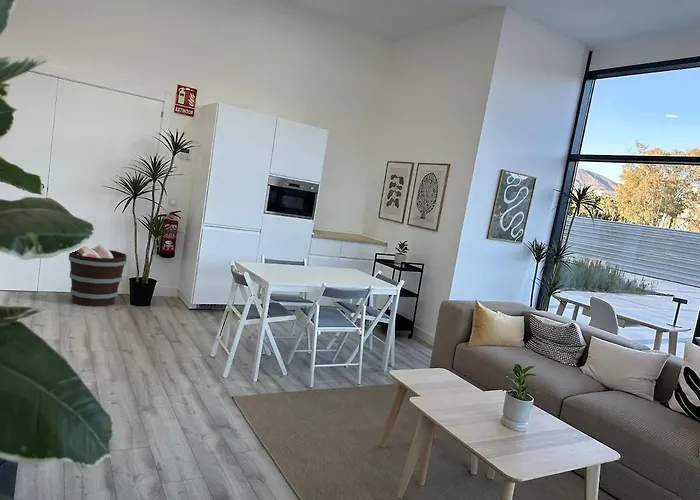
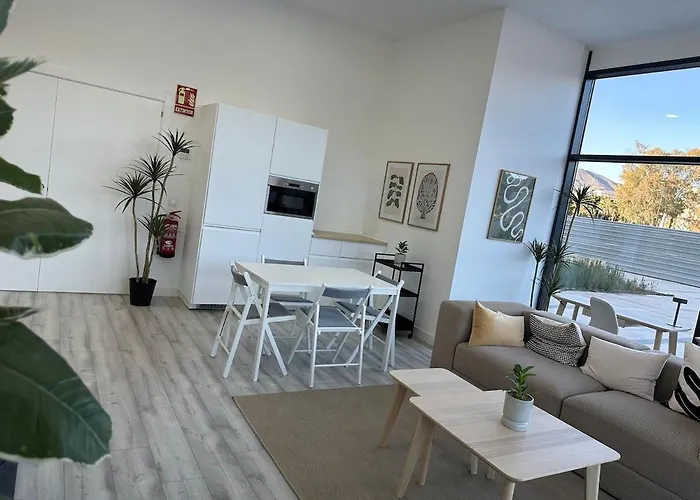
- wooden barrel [68,244,128,308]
